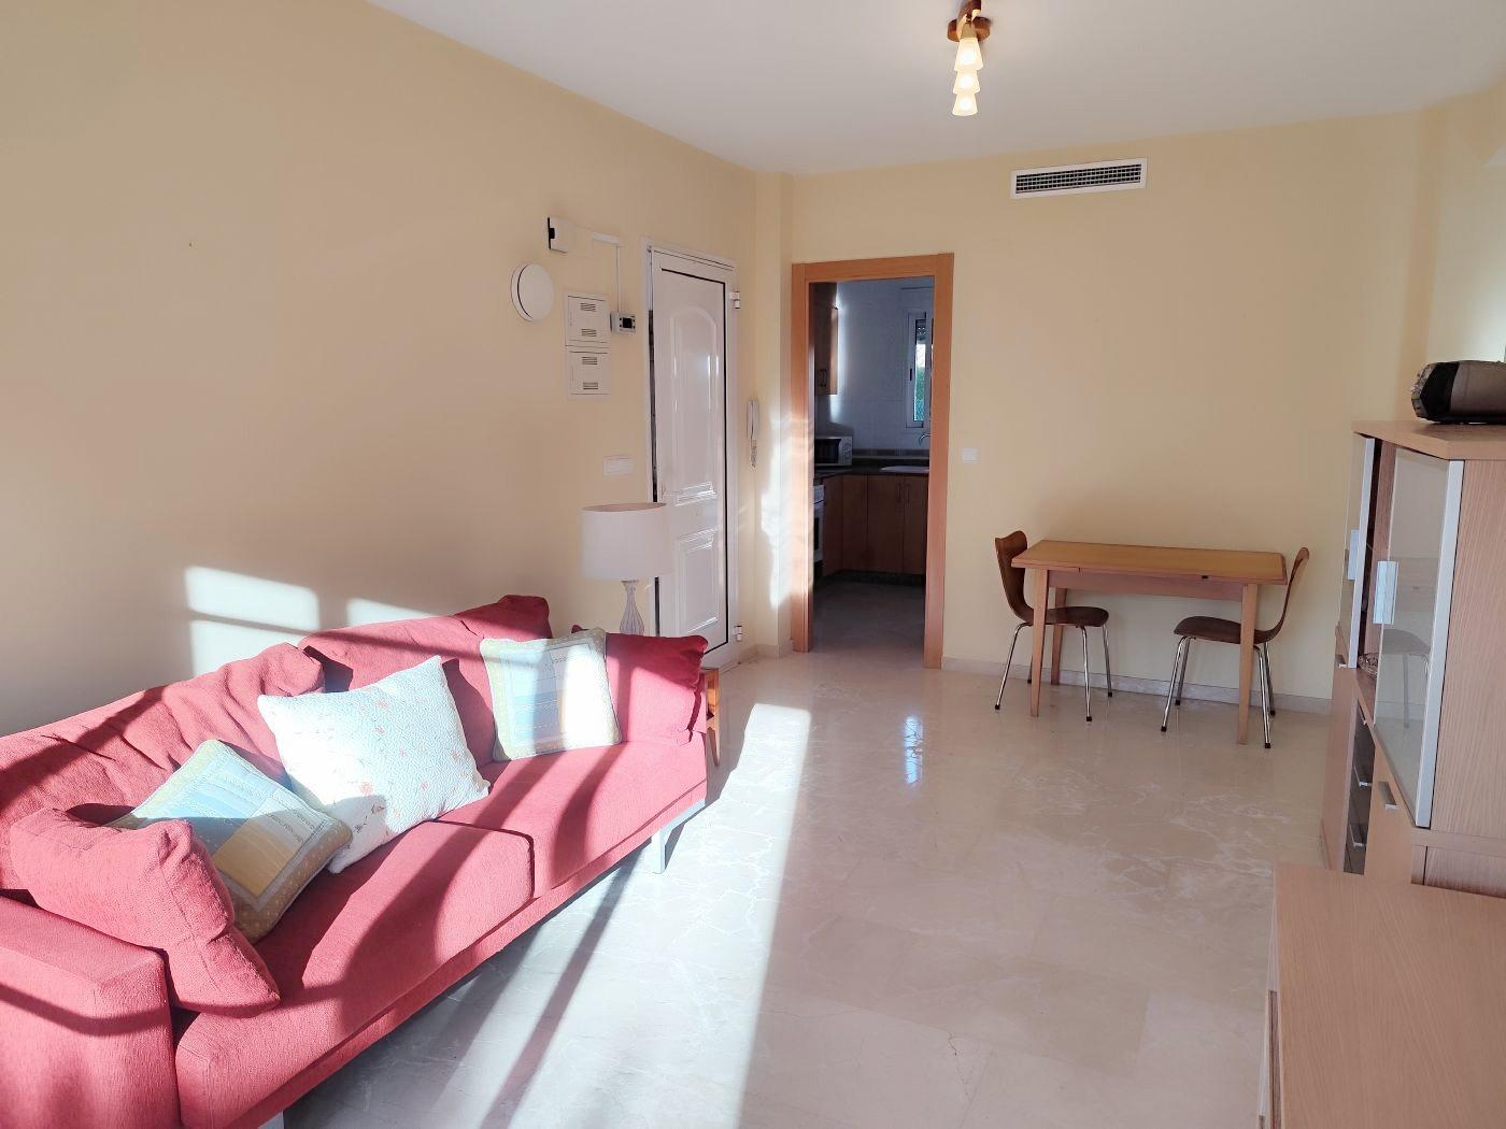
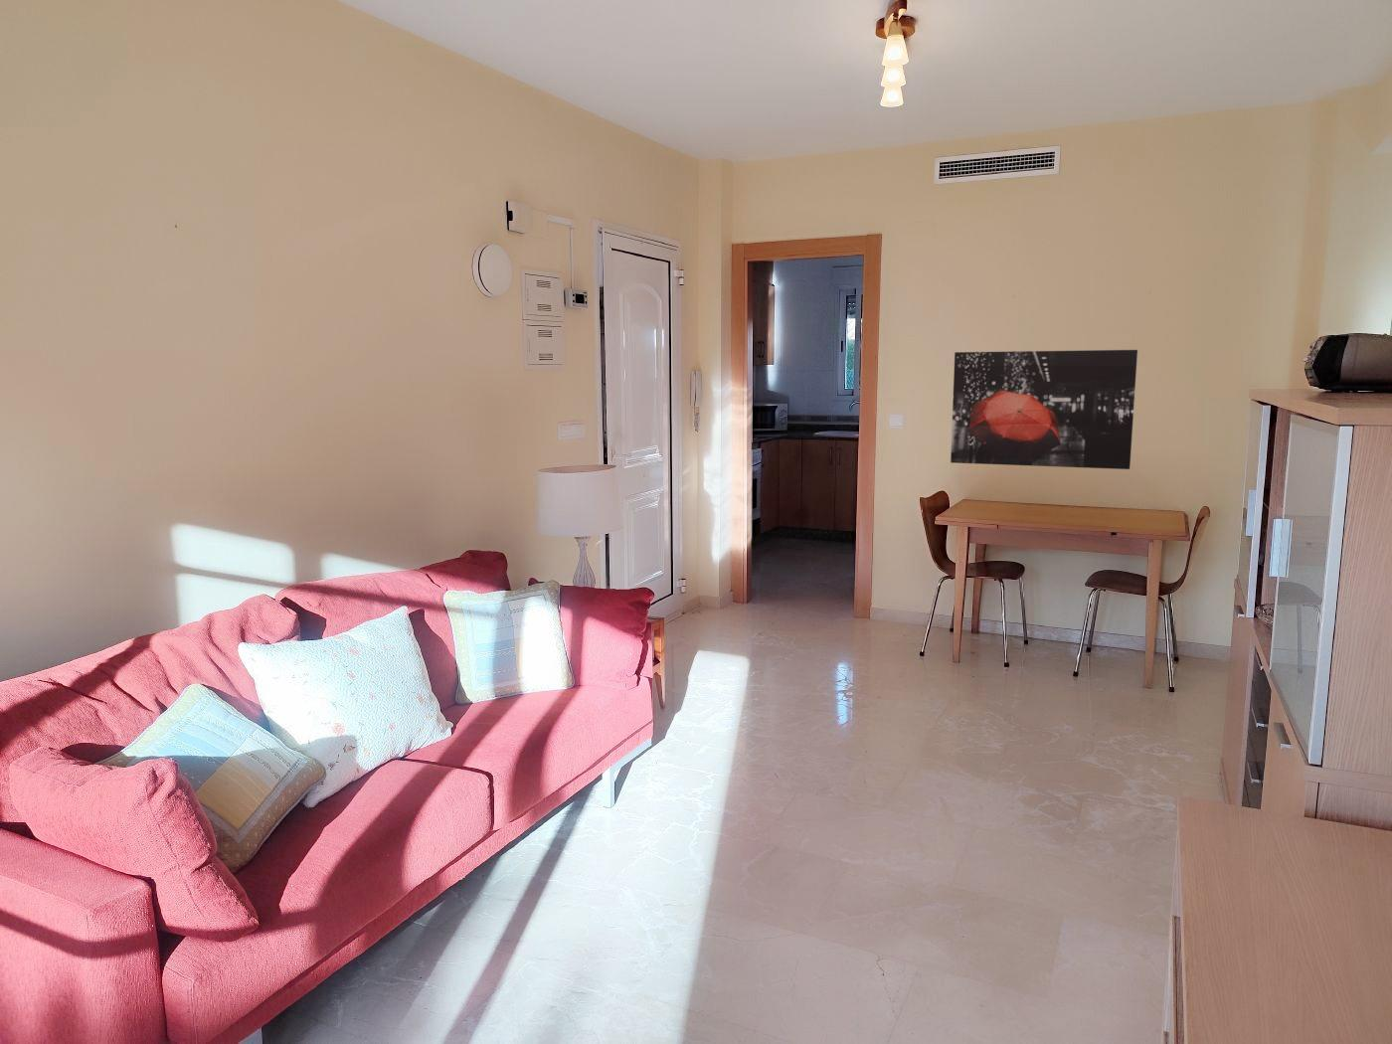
+ wall art [949,349,1139,470]
